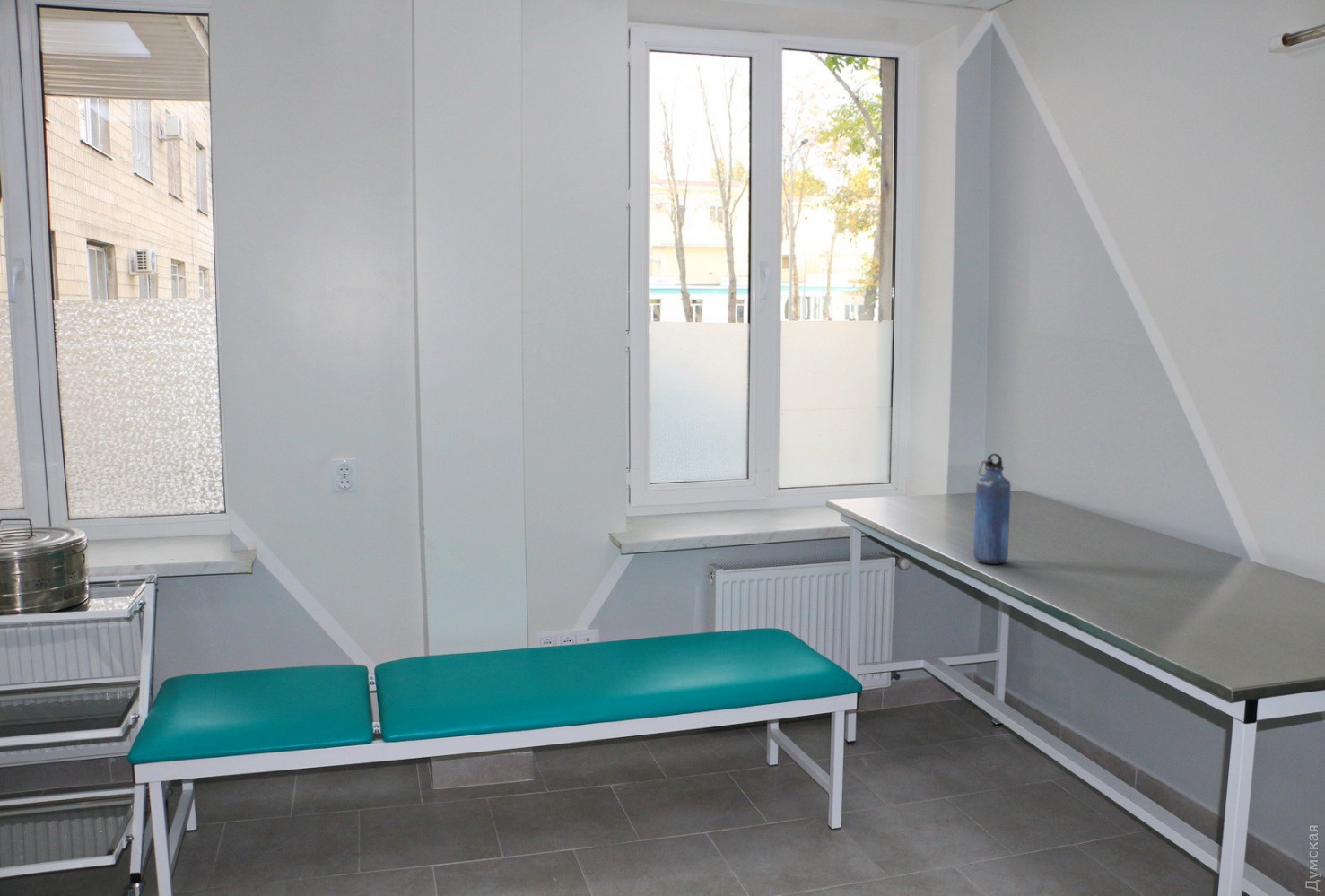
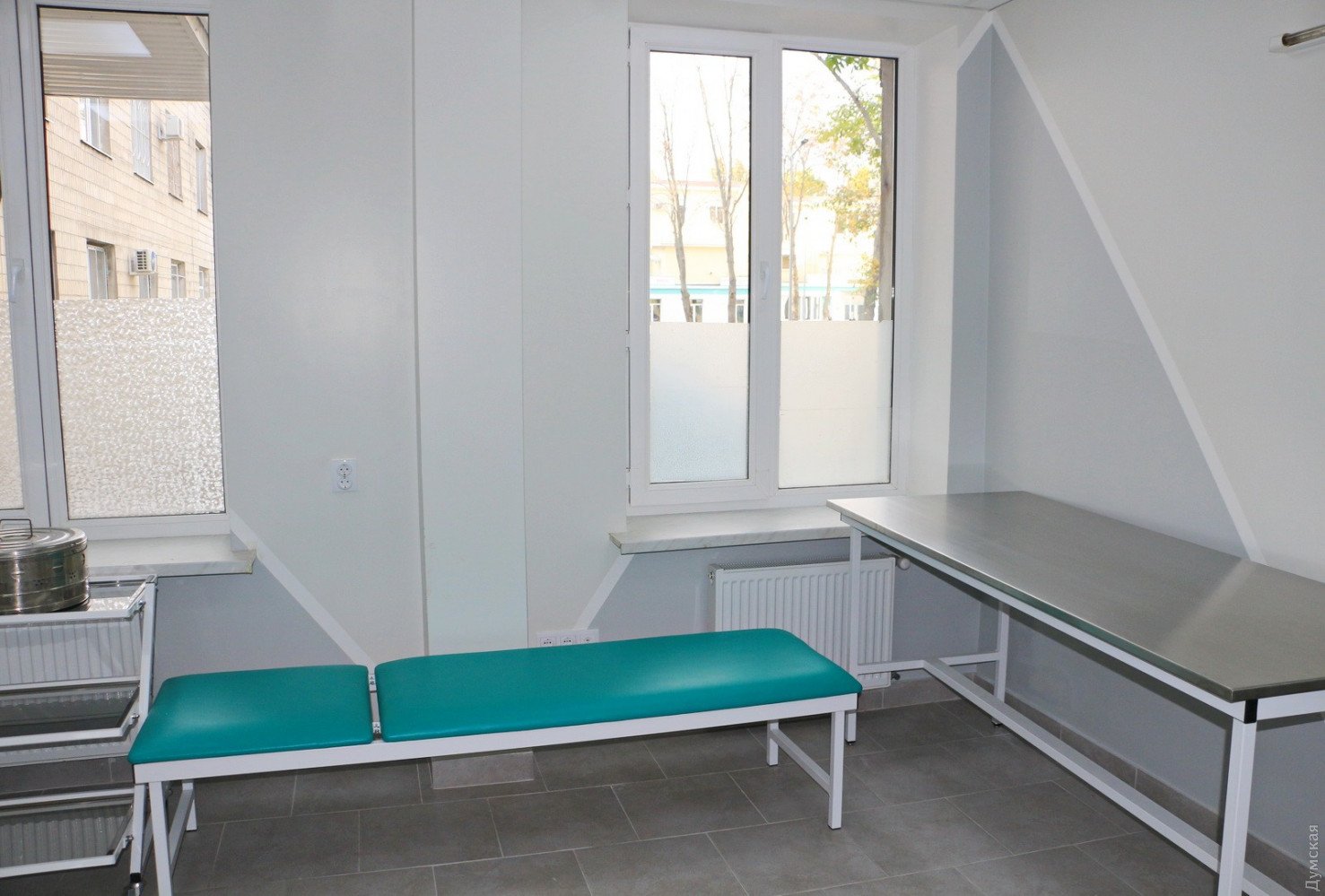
- water bottle [972,453,1012,565]
